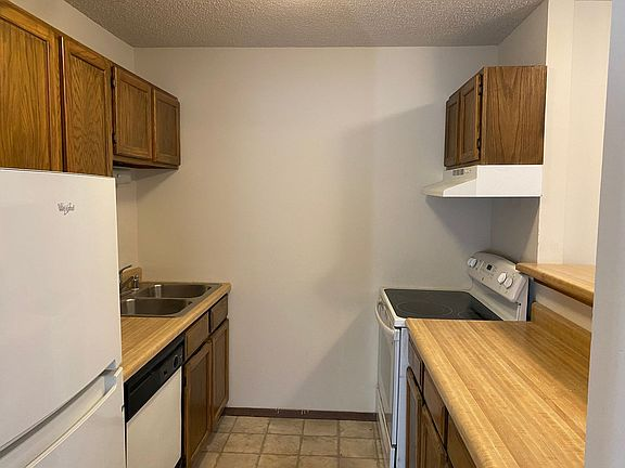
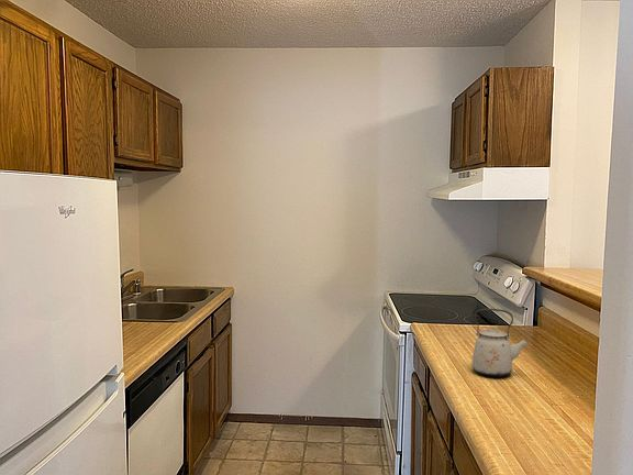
+ kettle [471,307,530,377]
